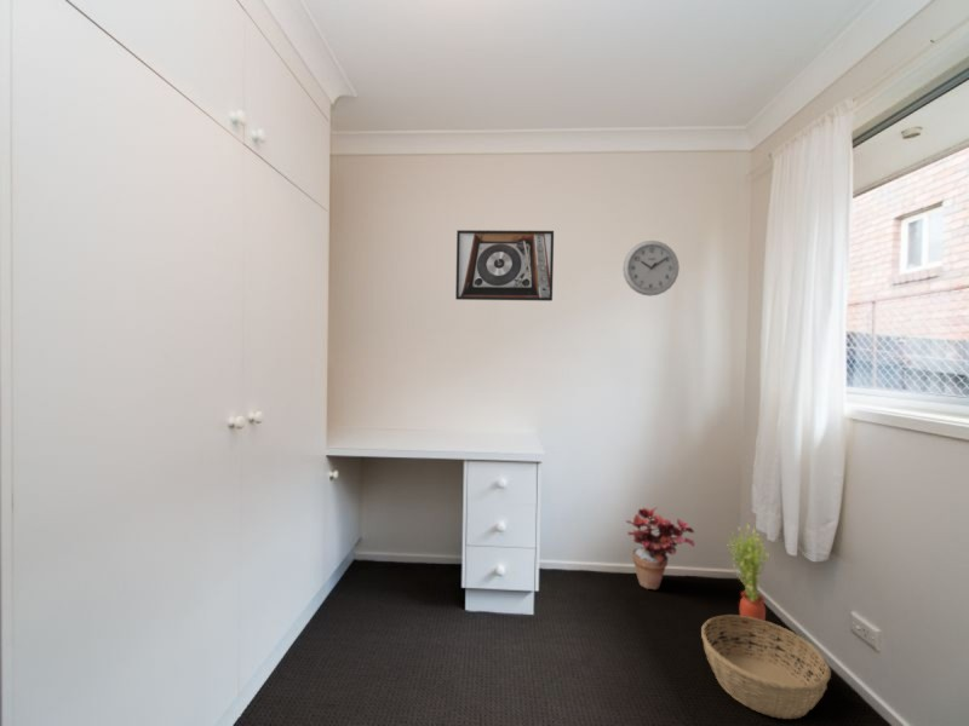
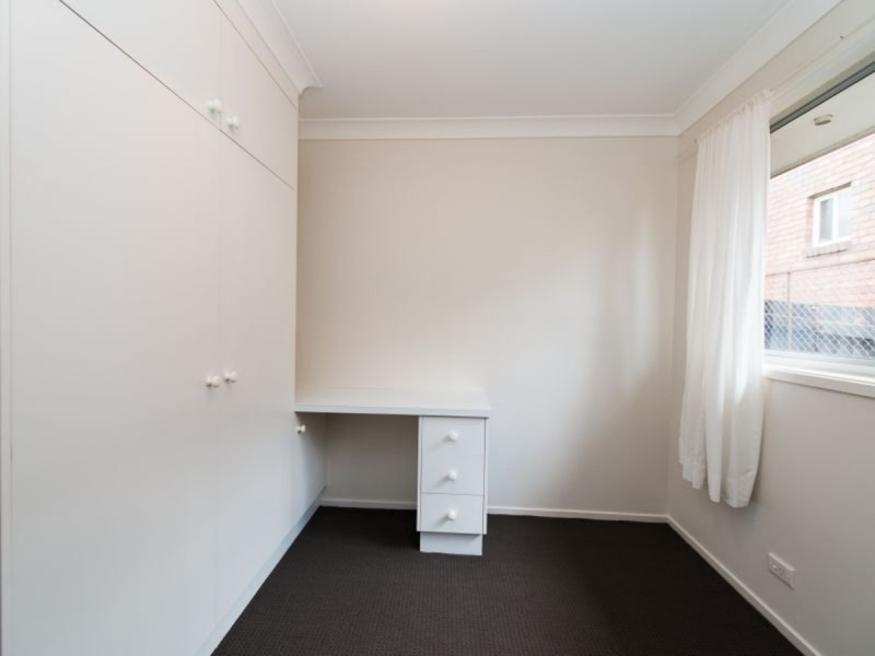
- wall clock [621,240,681,296]
- potted plant [625,507,696,590]
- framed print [454,229,555,302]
- basket [700,613,832,720]
- potted plant [727,523,770,630]
